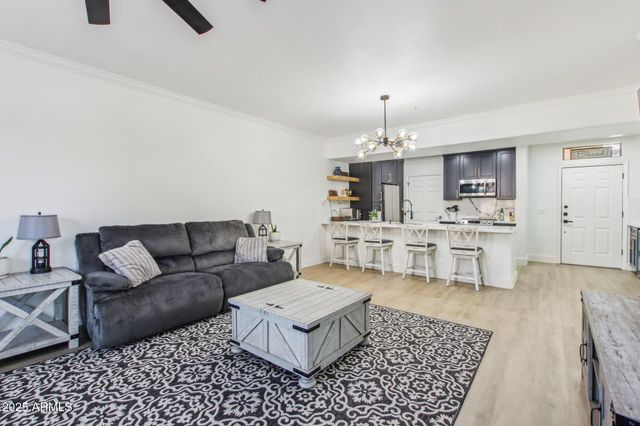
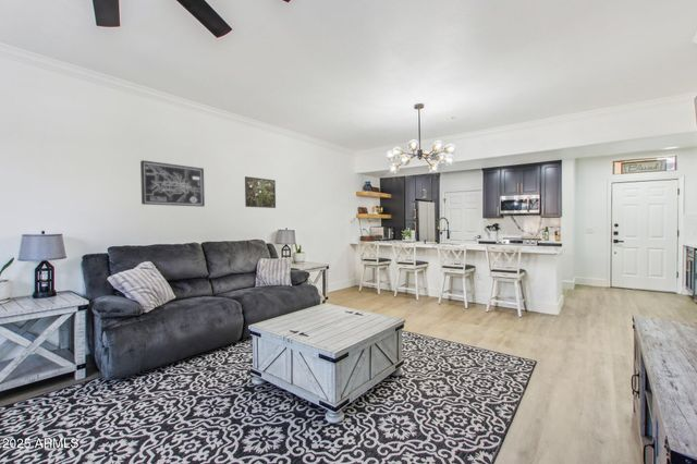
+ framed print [244,175,277,209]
+ wall art [139,159,206,208]
